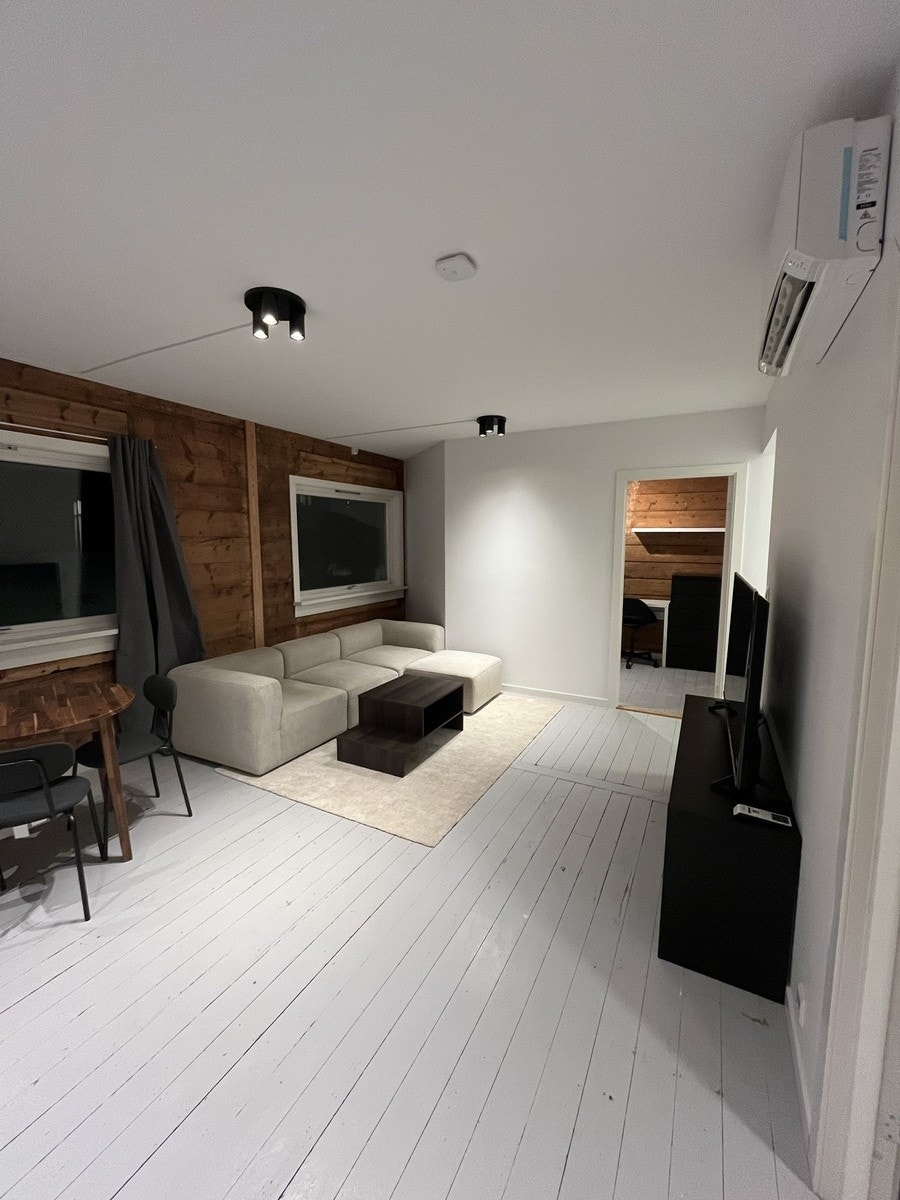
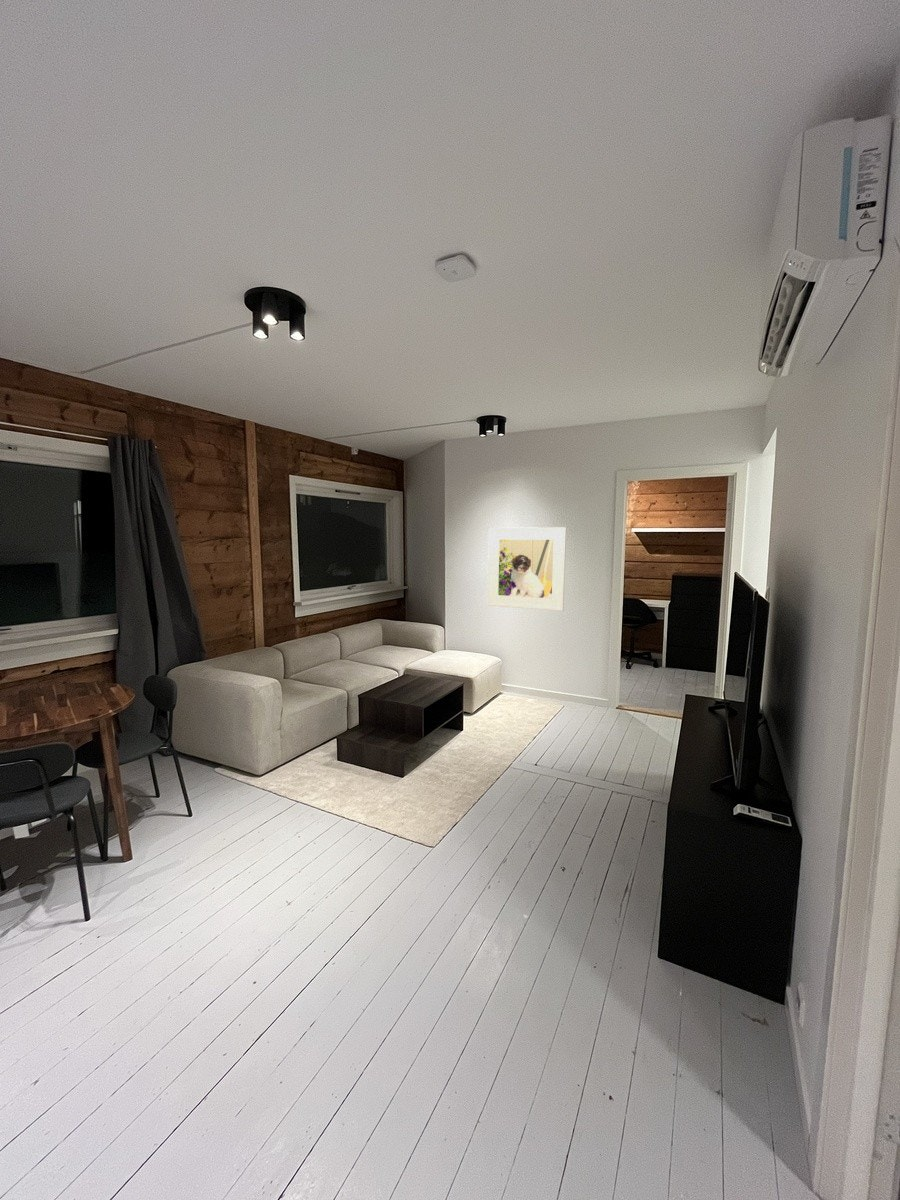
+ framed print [487,526,567,612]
